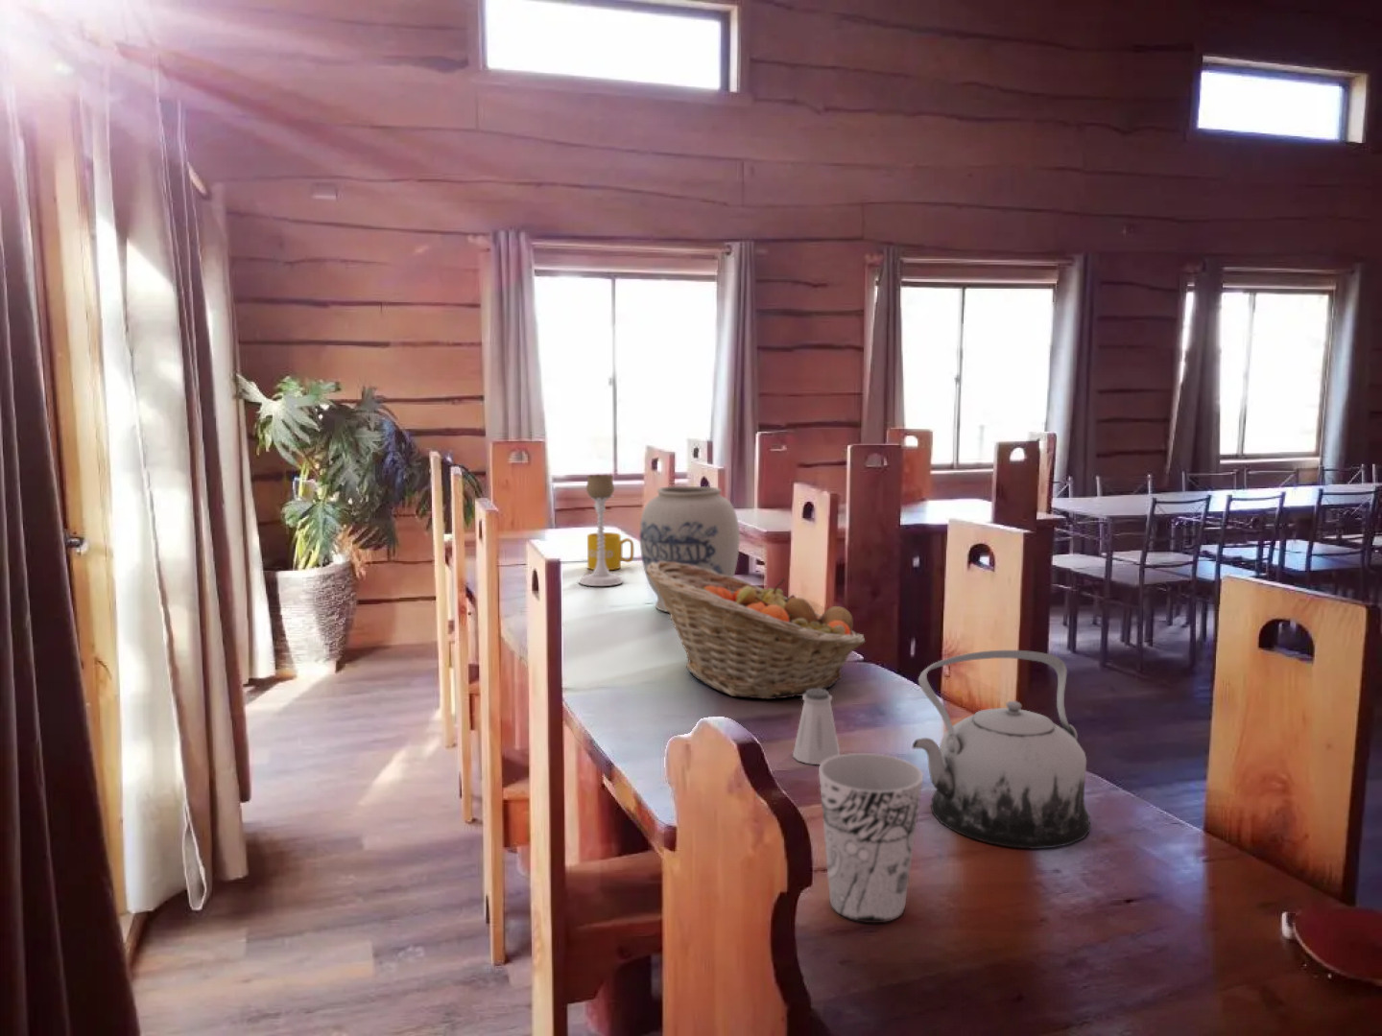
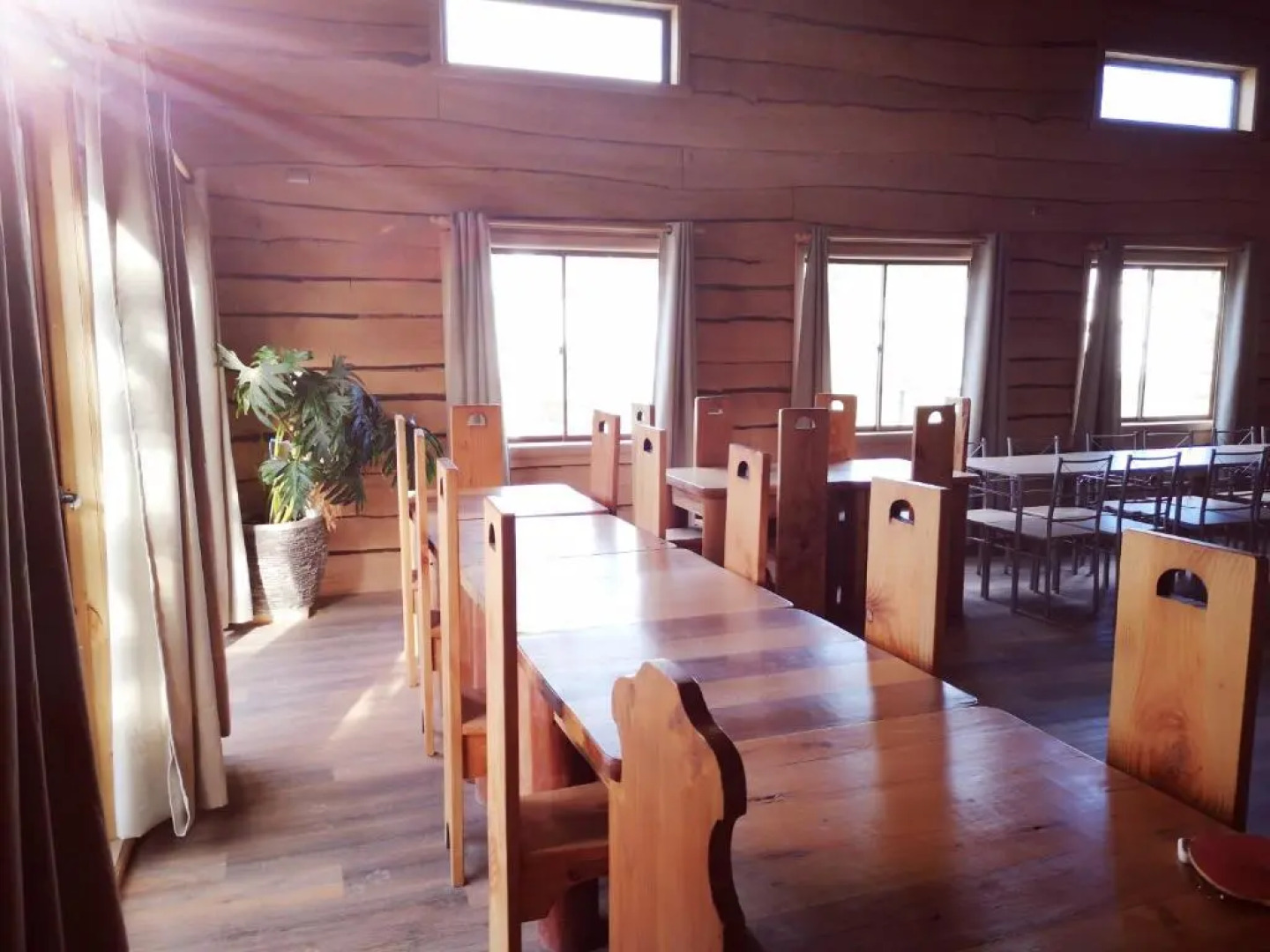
- vase [639,485,741,613]
- mug [587,531,634,570]
- teapot [912,650,1091,850]
- candle holder [578,473,624,587]
- cup [817,752,924,924]
- saltshaker [792,689,841,765]
- fruit basket [646,562,866,700]
